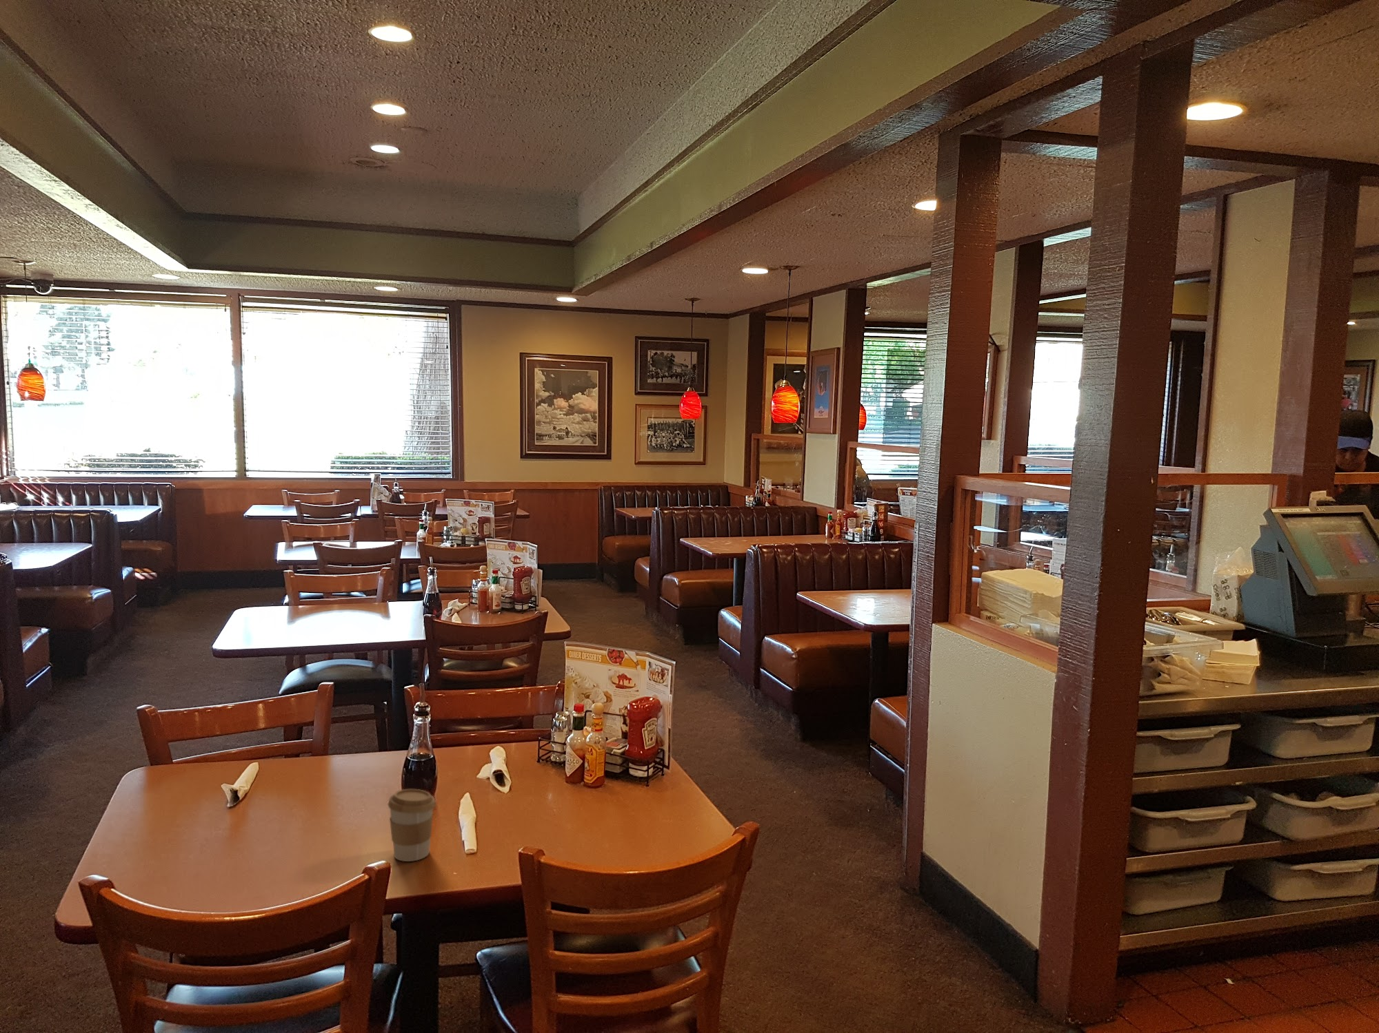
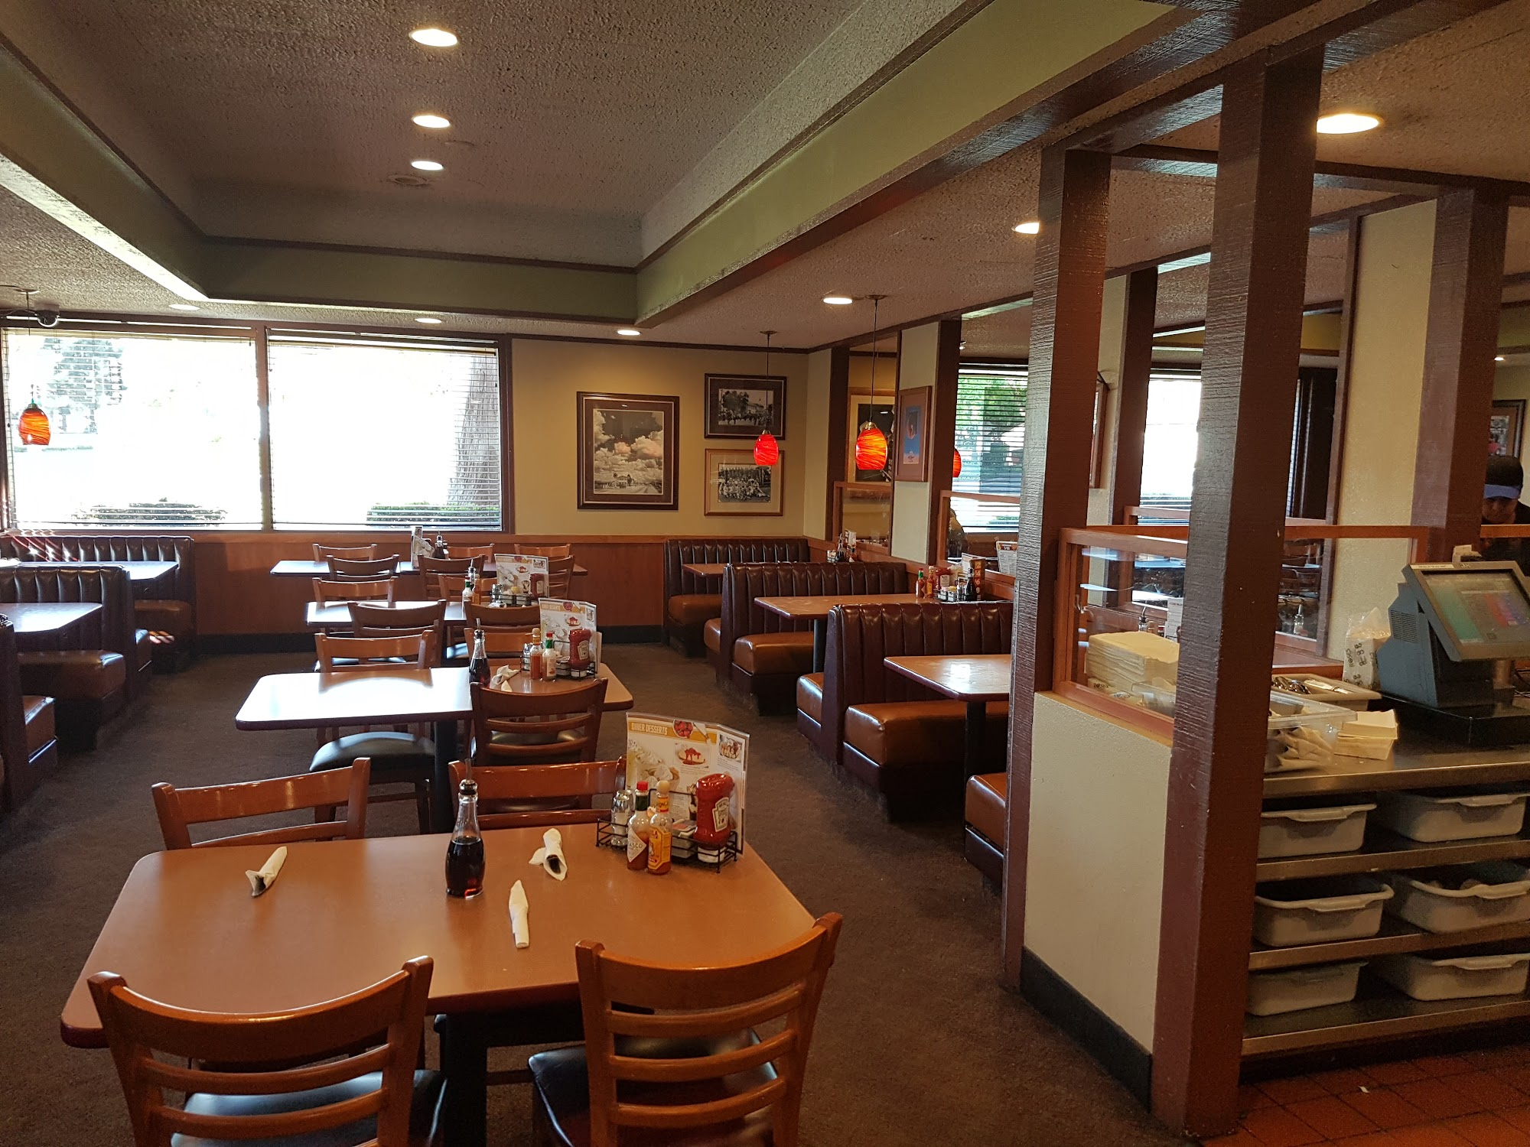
- coffee cup [388,789,435,863]
